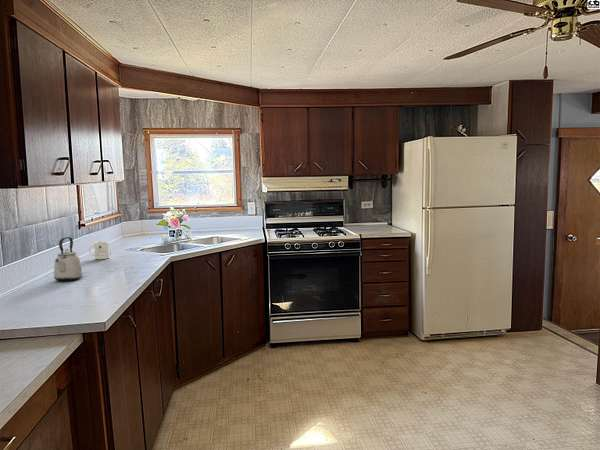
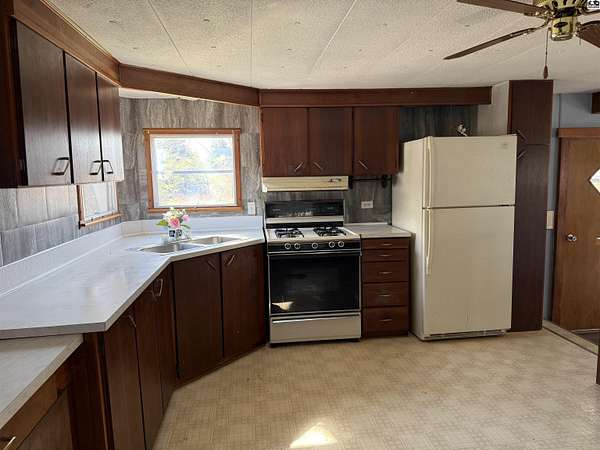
- kettle [53,236,83,282]
- mug [88,241,110,260]
